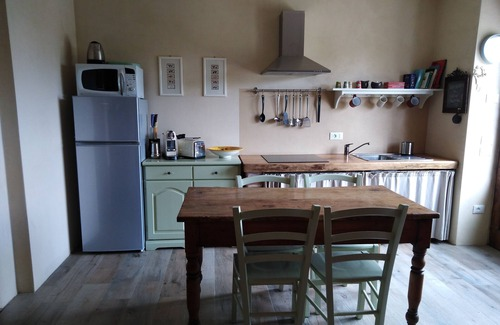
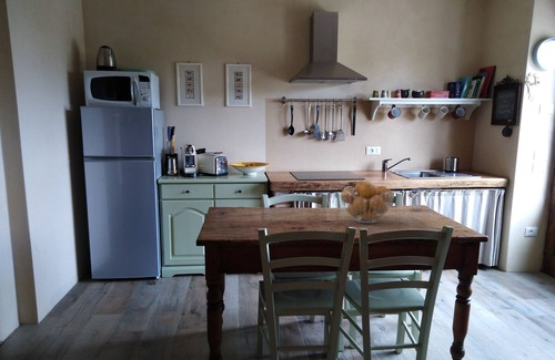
+ fruit basket [339,179,395,224]
